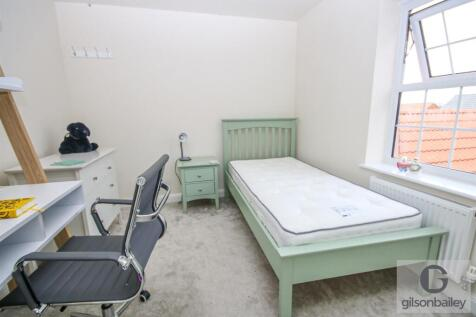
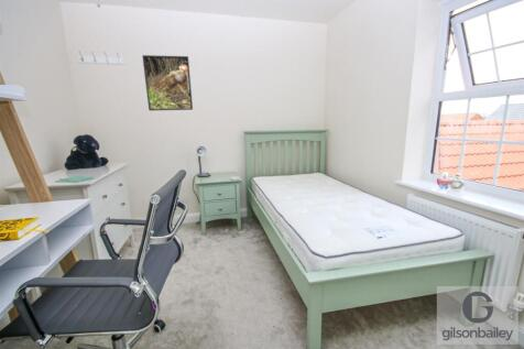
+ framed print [141,54,194,111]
